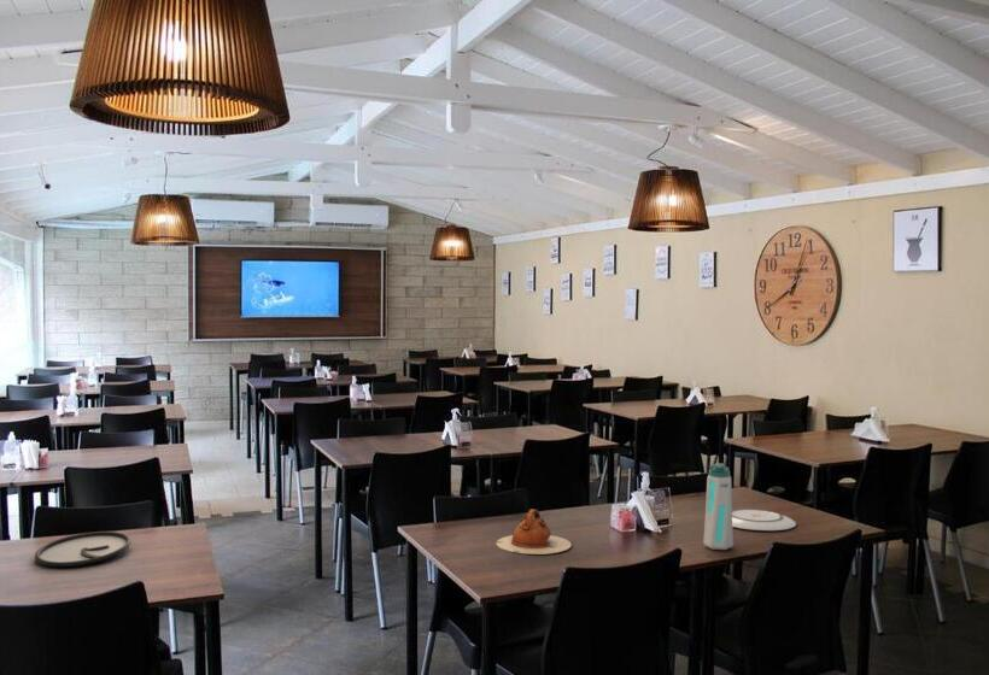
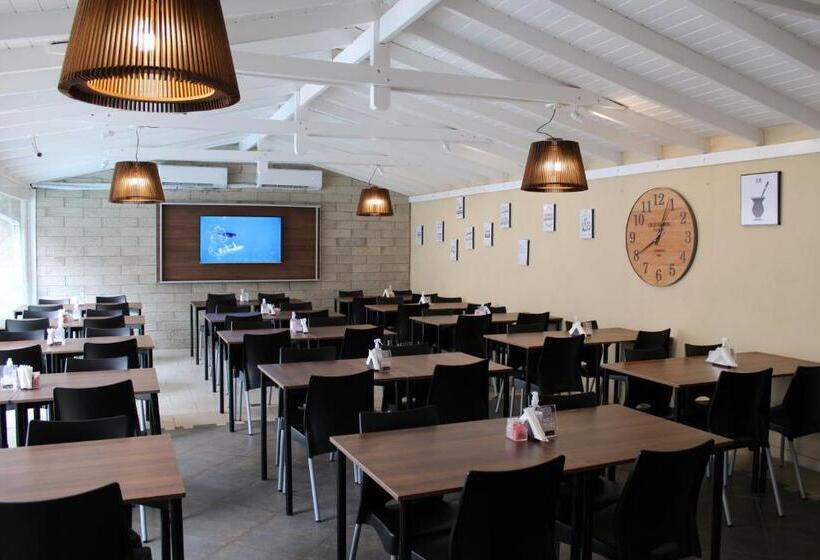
- water bottle [702,462,735,551]
- teapot [494,507,573,556]
- plate [34,530,131,568]
- plate [732,507,797,532]
